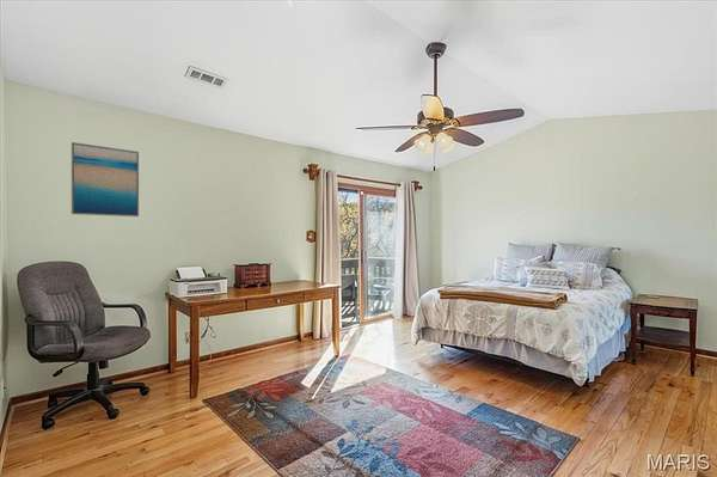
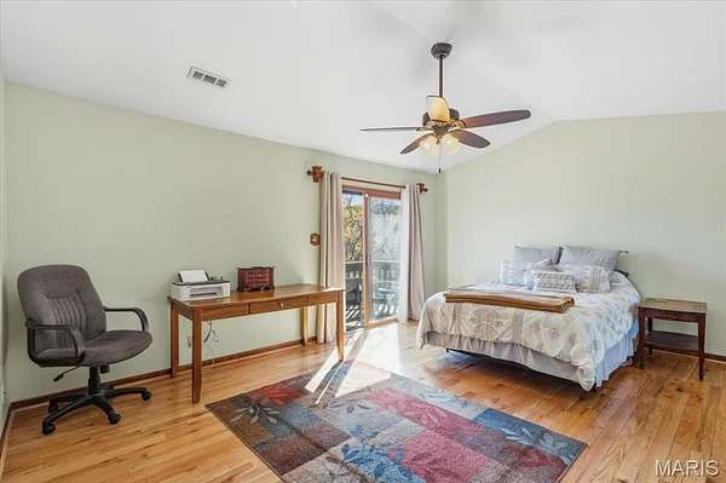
- wall art [71,141,140,218]
